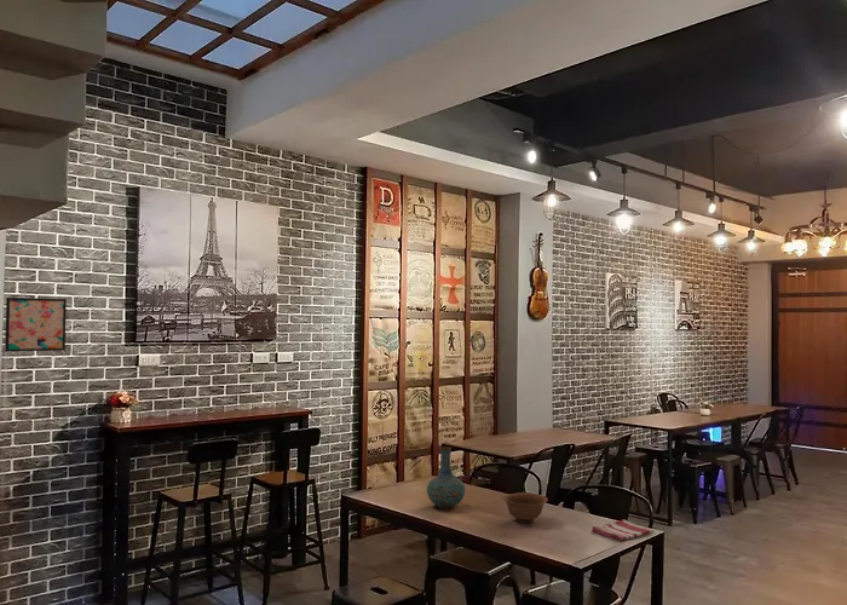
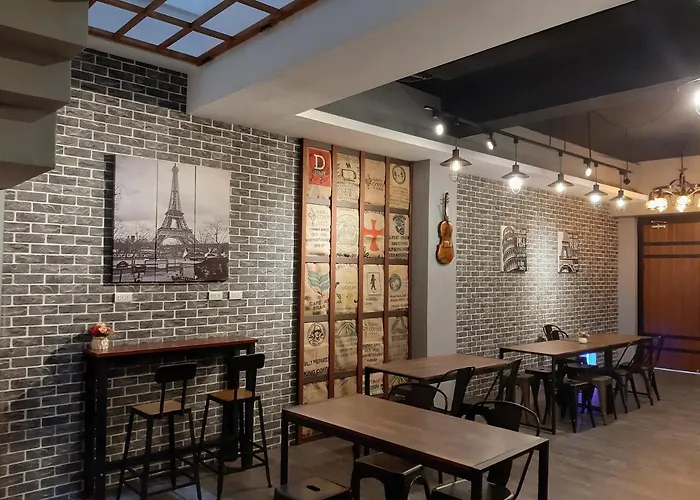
- dish towel [590,519,655,542]
- vase [426,445,466,509]
- bowl [501,491,549,524]
- wall art [4,296,68,353]
